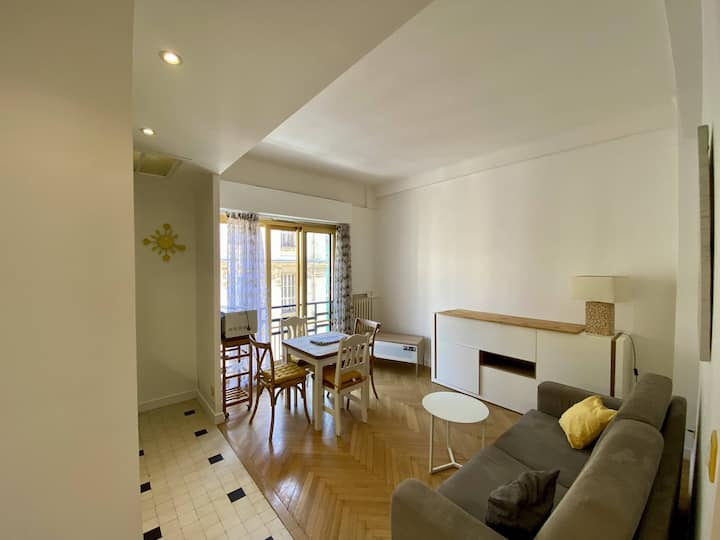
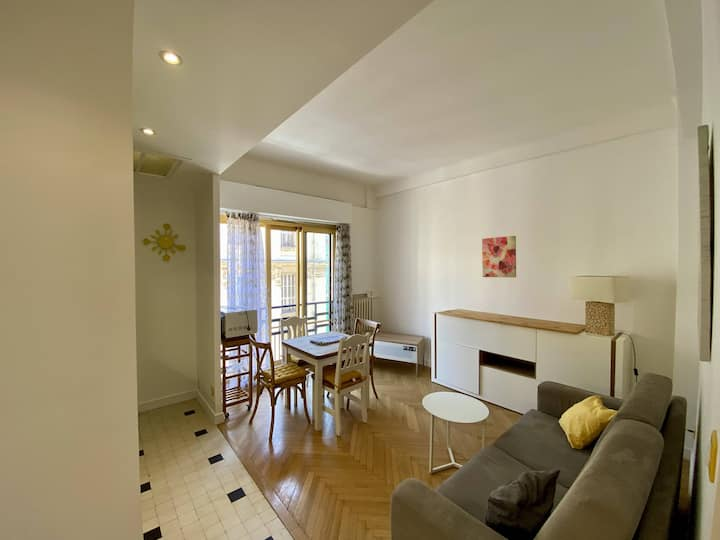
+ wall art [481,235,517,278]
